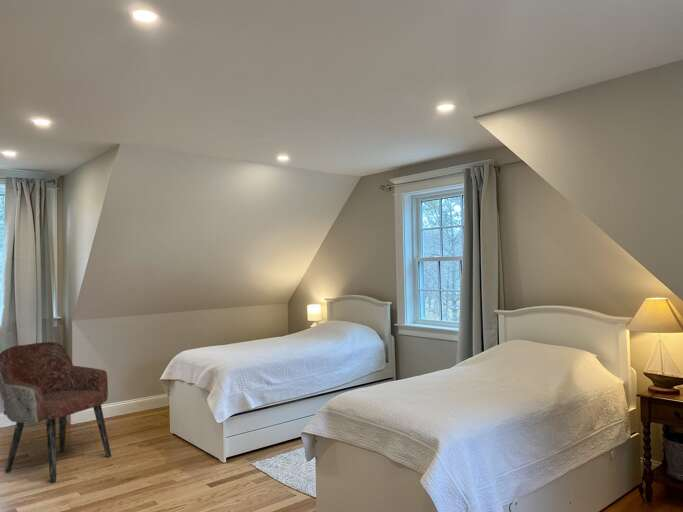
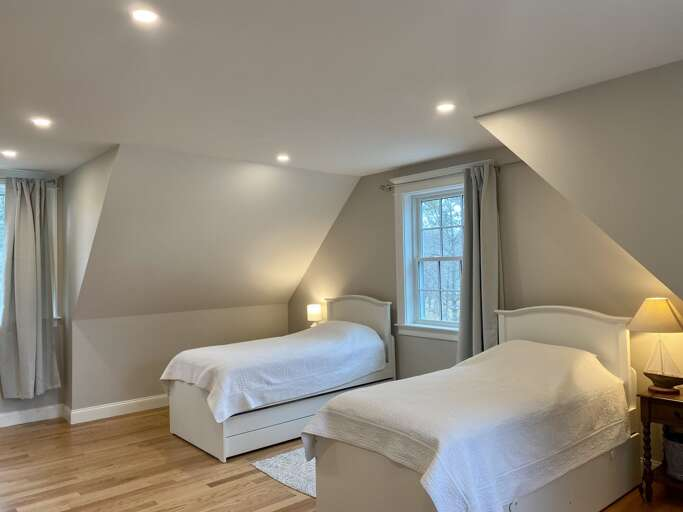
- armchair [0,341,112,483]
